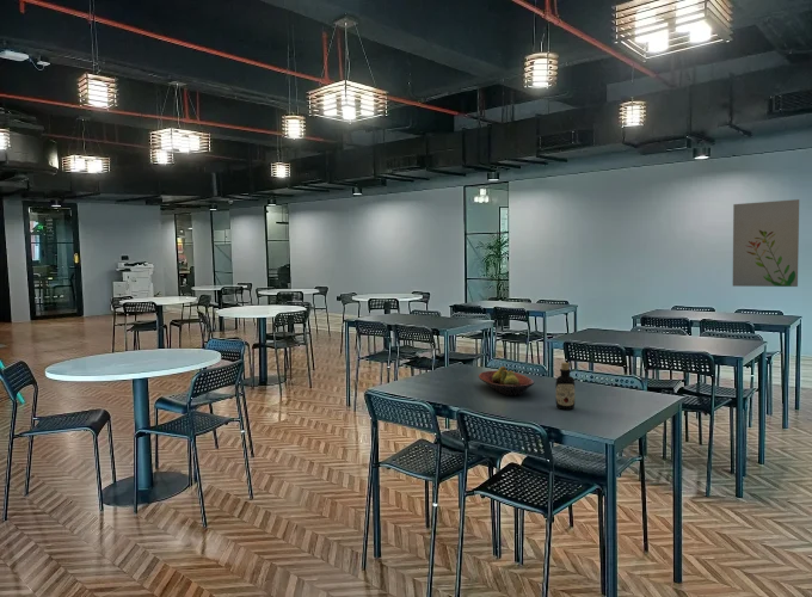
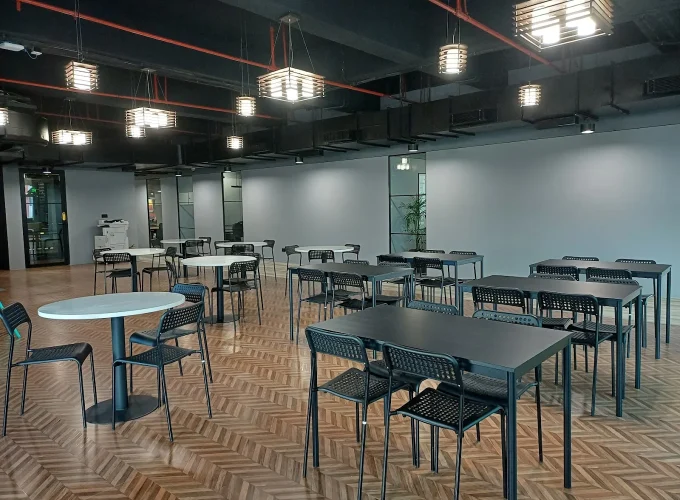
- fruit bowl [478,365,535,396]
- wall art [732,198,800,288]
- bottle [555,362,576,411]
